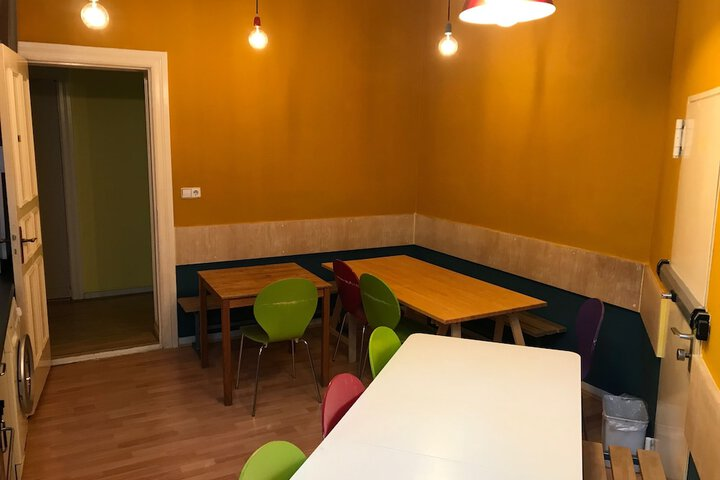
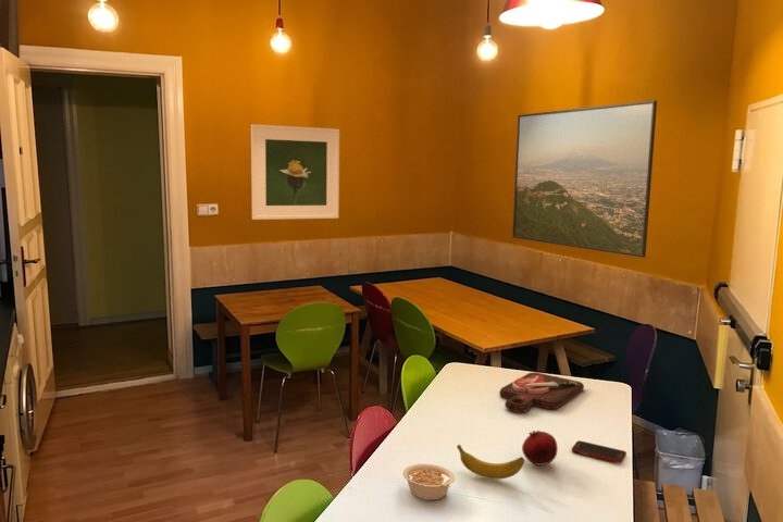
+ cell phone [571,439,627,464]
+ cutting board [498,371,585,413]
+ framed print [250,123,340,221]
+ banana [456,444,525,480]
+ fruit [521,430,559,467]
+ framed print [511,99,658,259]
+ legume [401,463,456,501]
